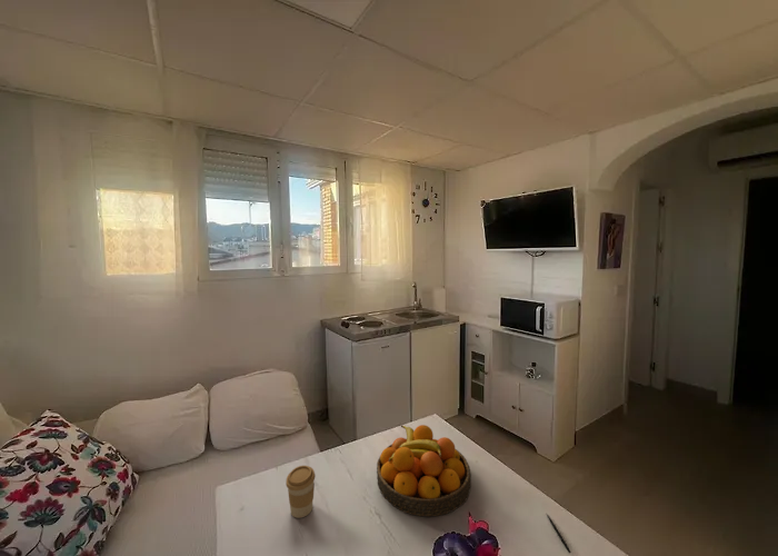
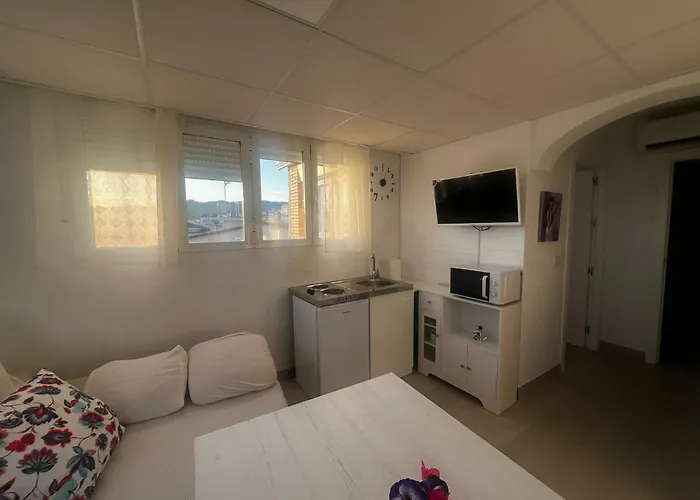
- pen [546,514,572,554]
- coffee cup [285,465,317,519]
- fruit bowl [376,424,472,517]
